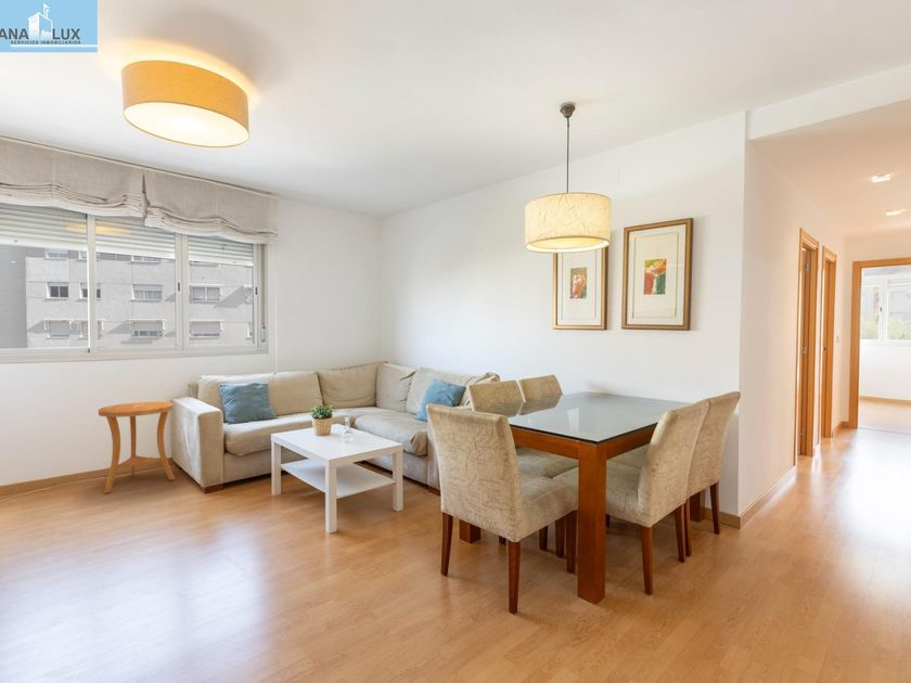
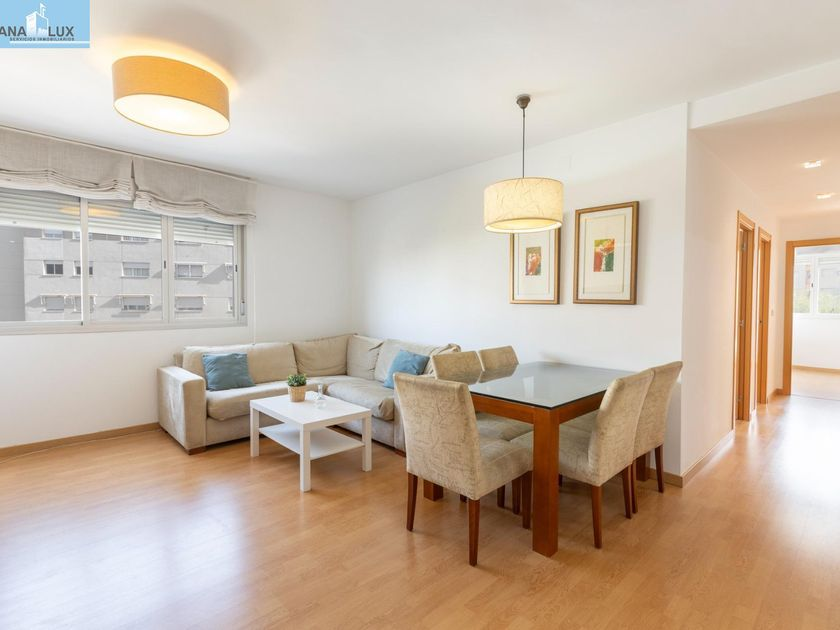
- side table [97,401,176,494]
